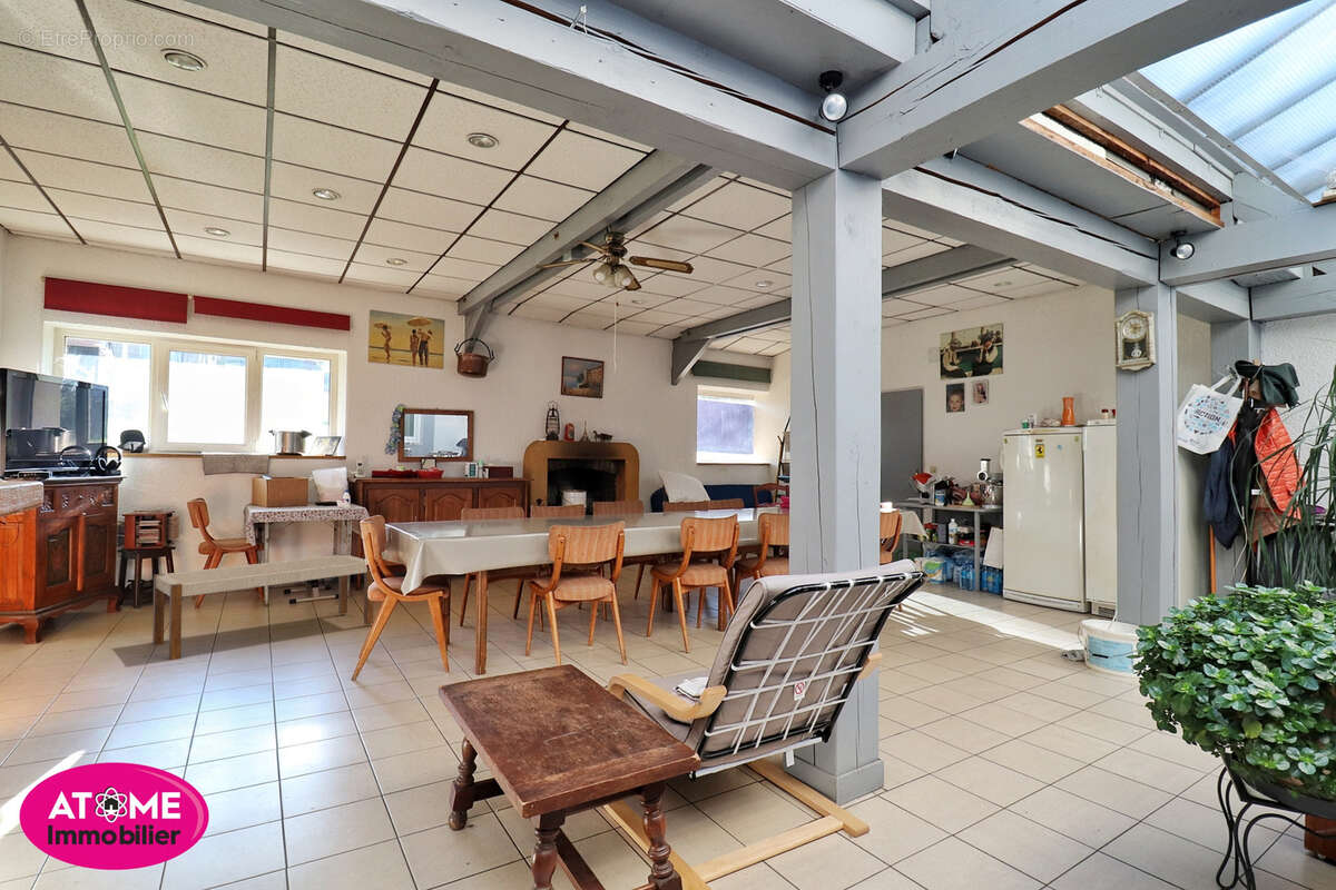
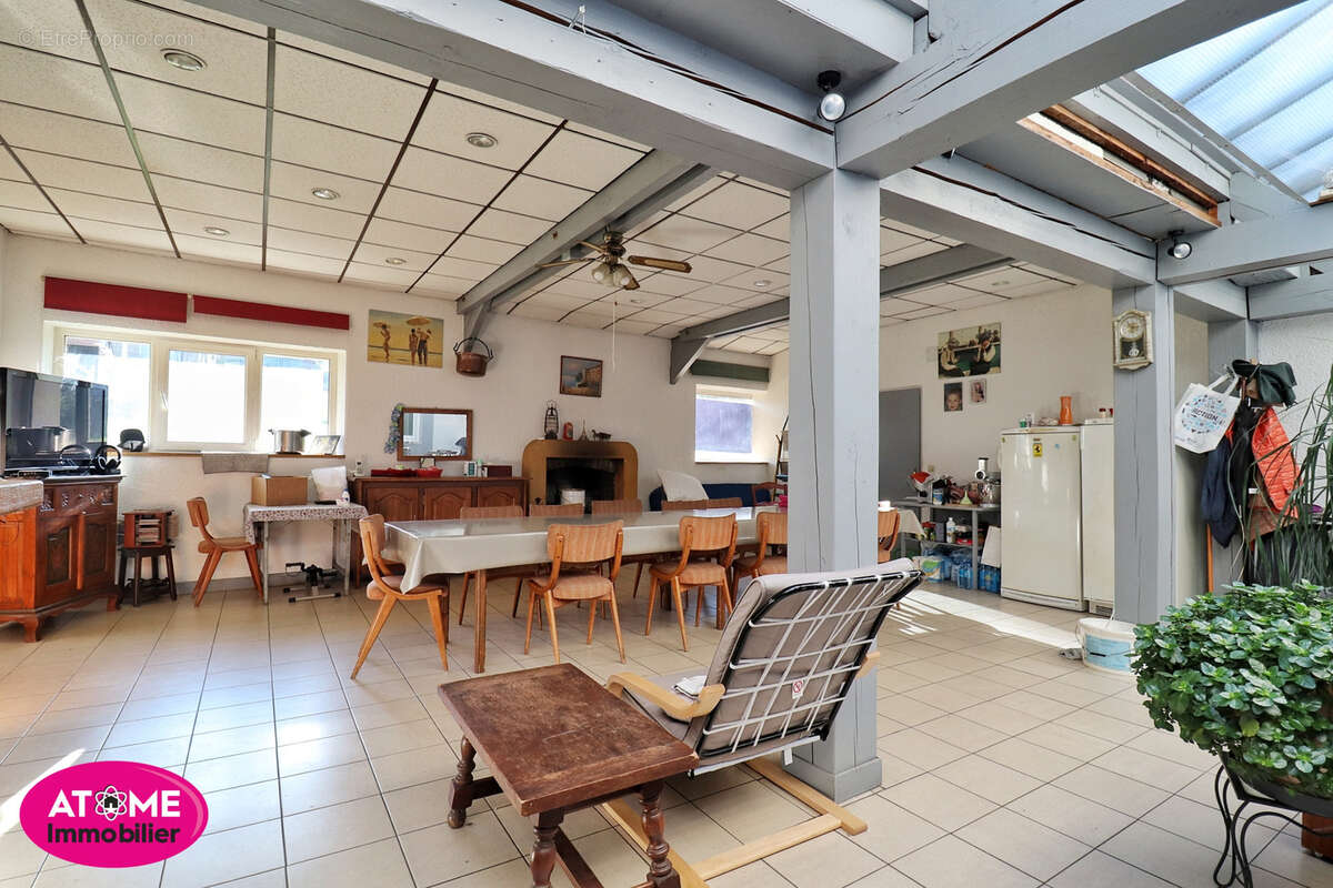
- bench [151,553,374,662]
